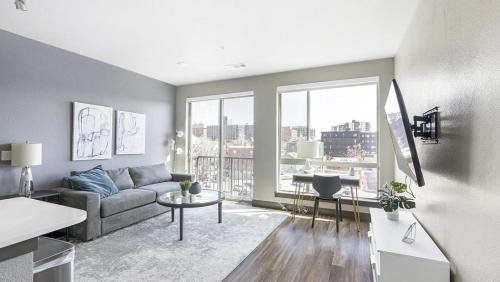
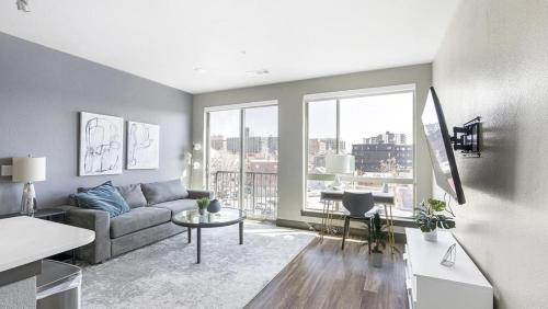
+ indoor plant [358,210,402,268]
